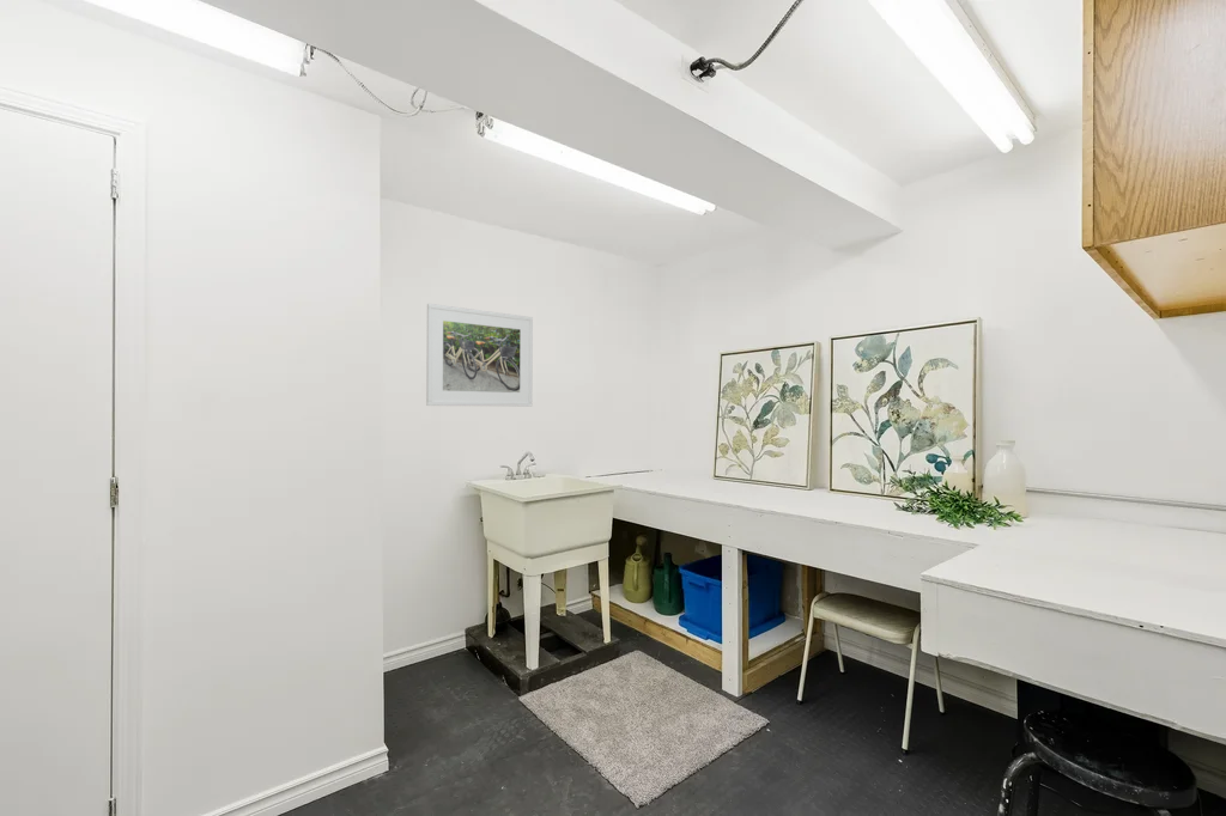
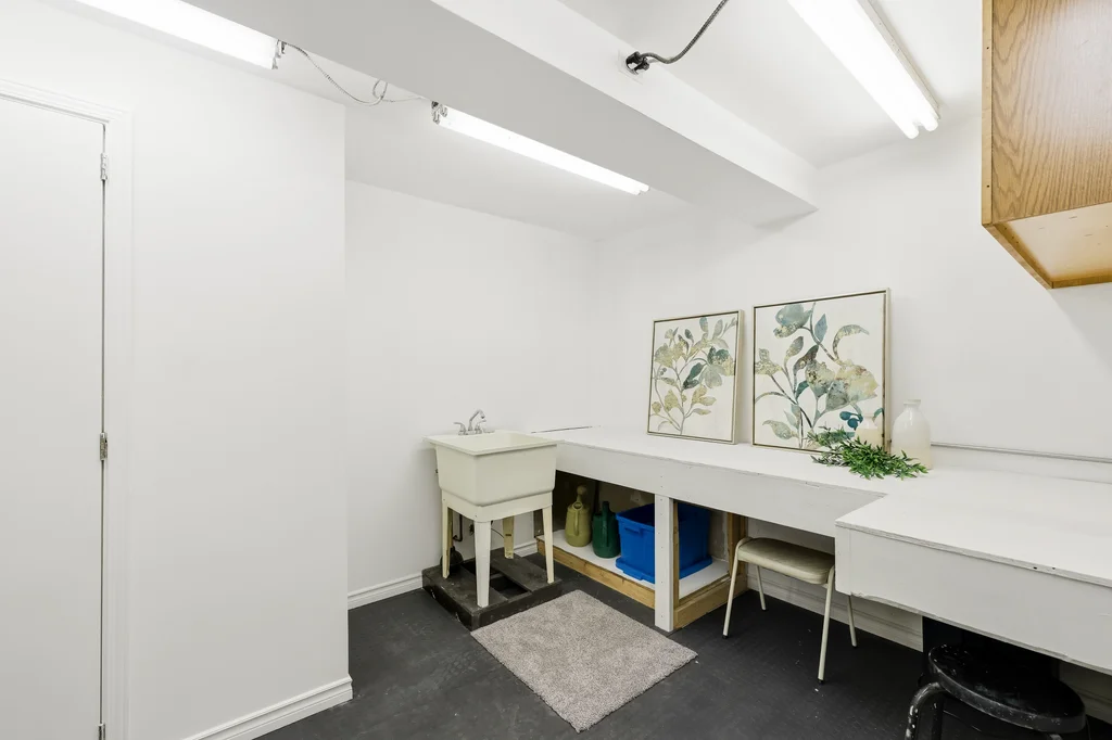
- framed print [425,303,534,408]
